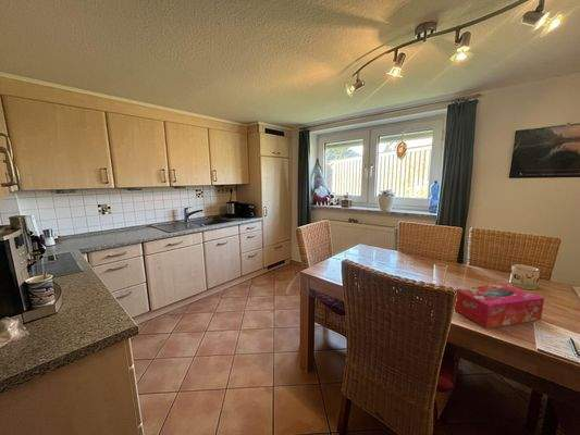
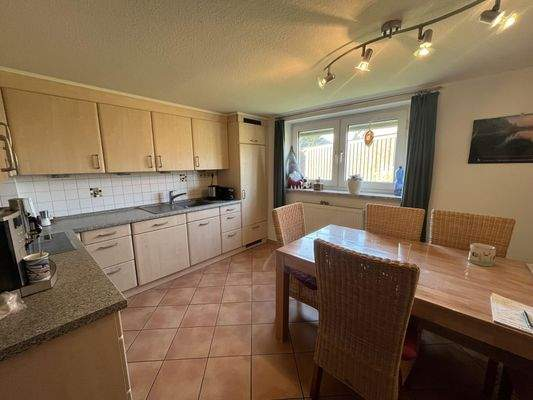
- tissue box [454,283,545,330]
